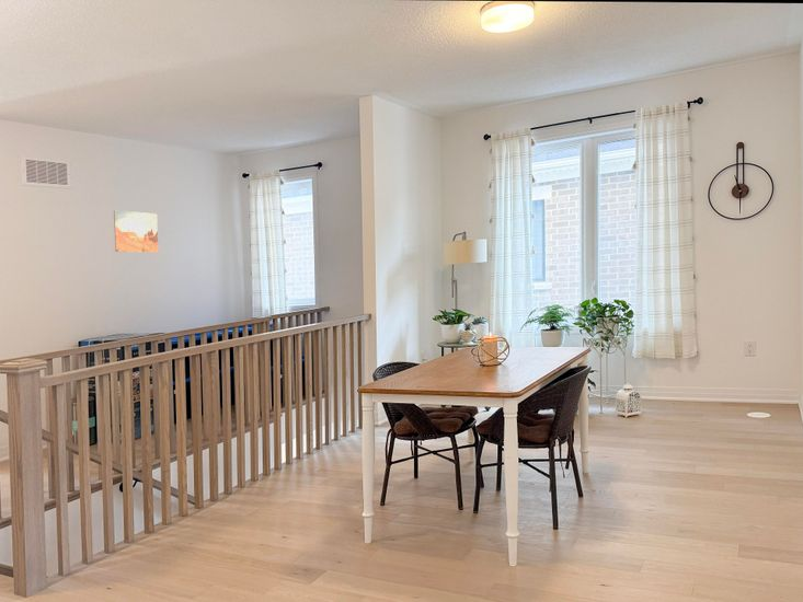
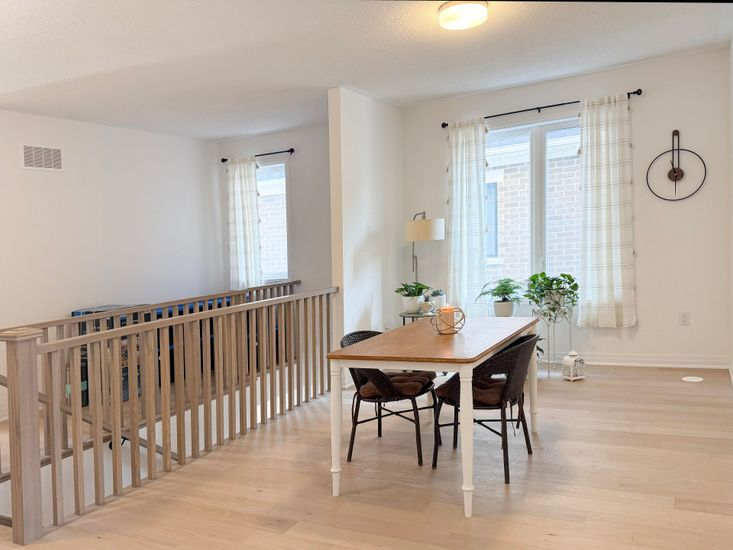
- wall art [113,209,160,254]
